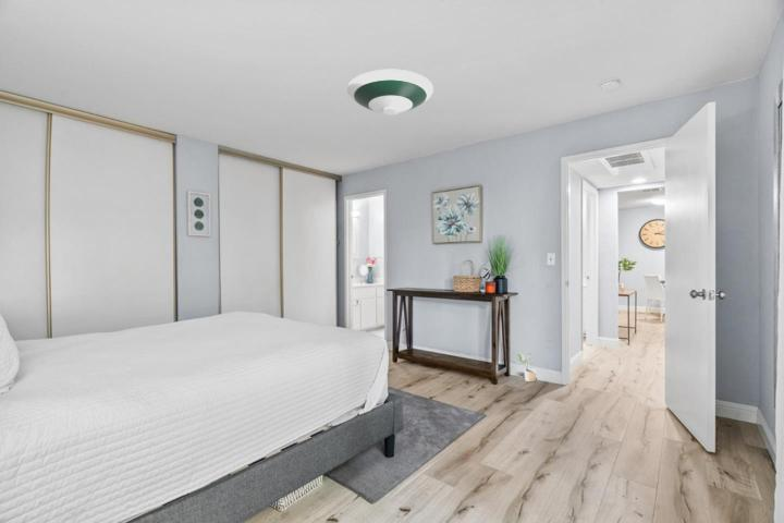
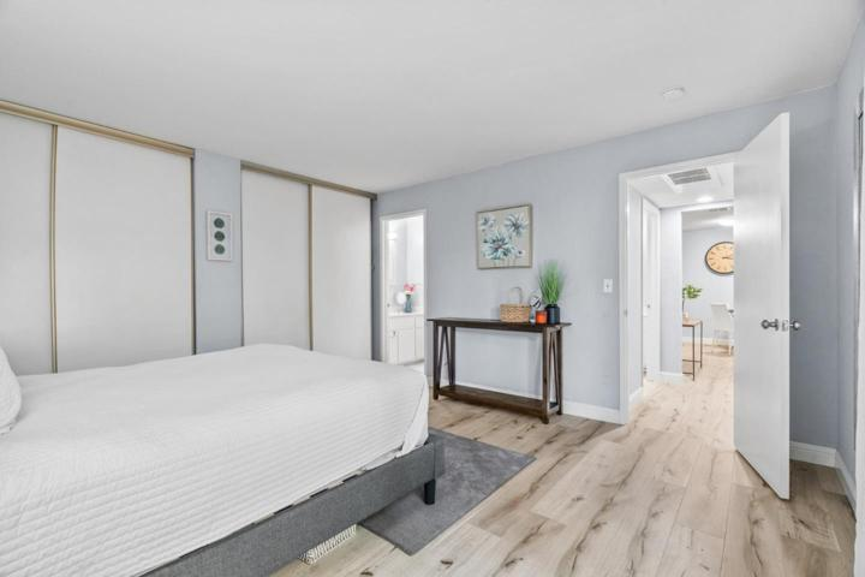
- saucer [346,69,434,117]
- potted plant [517,352,537,384]
